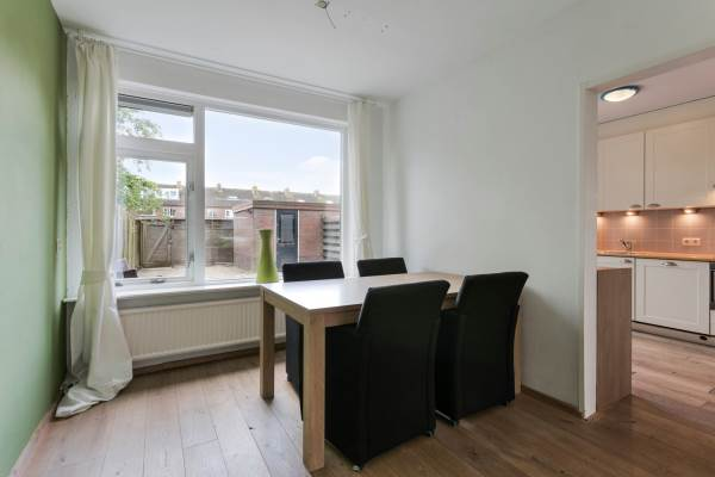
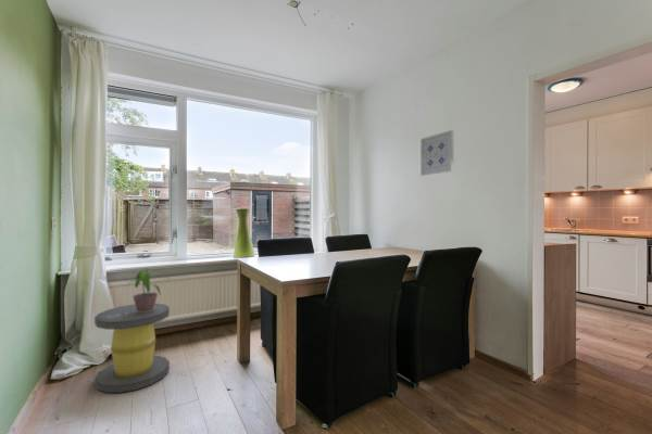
+ wall art [419,129,454,177]
+ potted plant [124,266,171,312]
+ stool [93,303,171,394]
